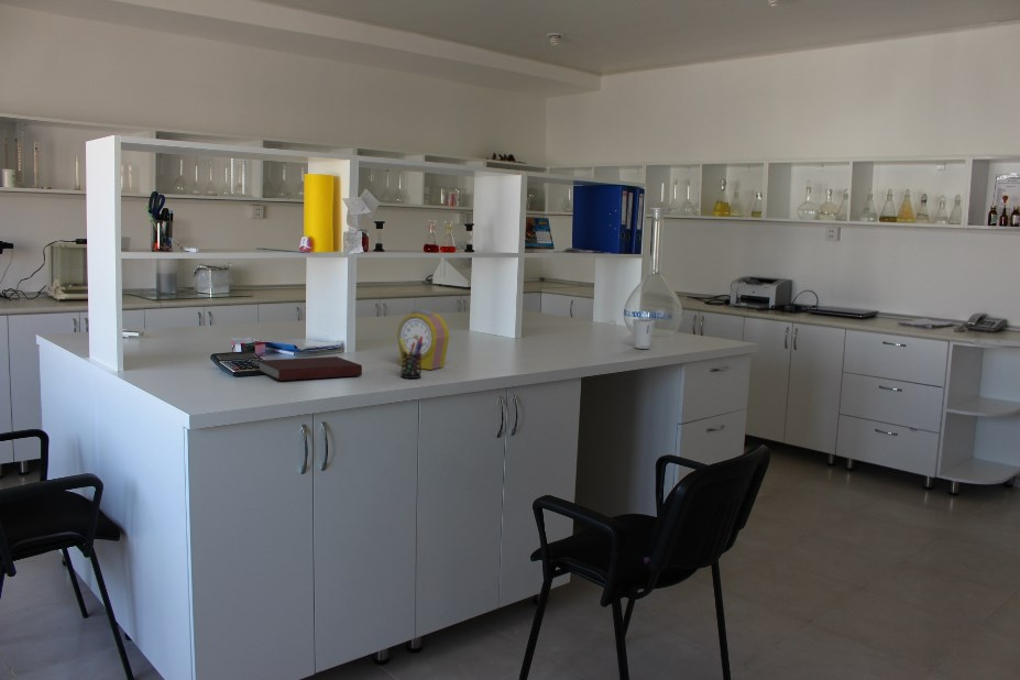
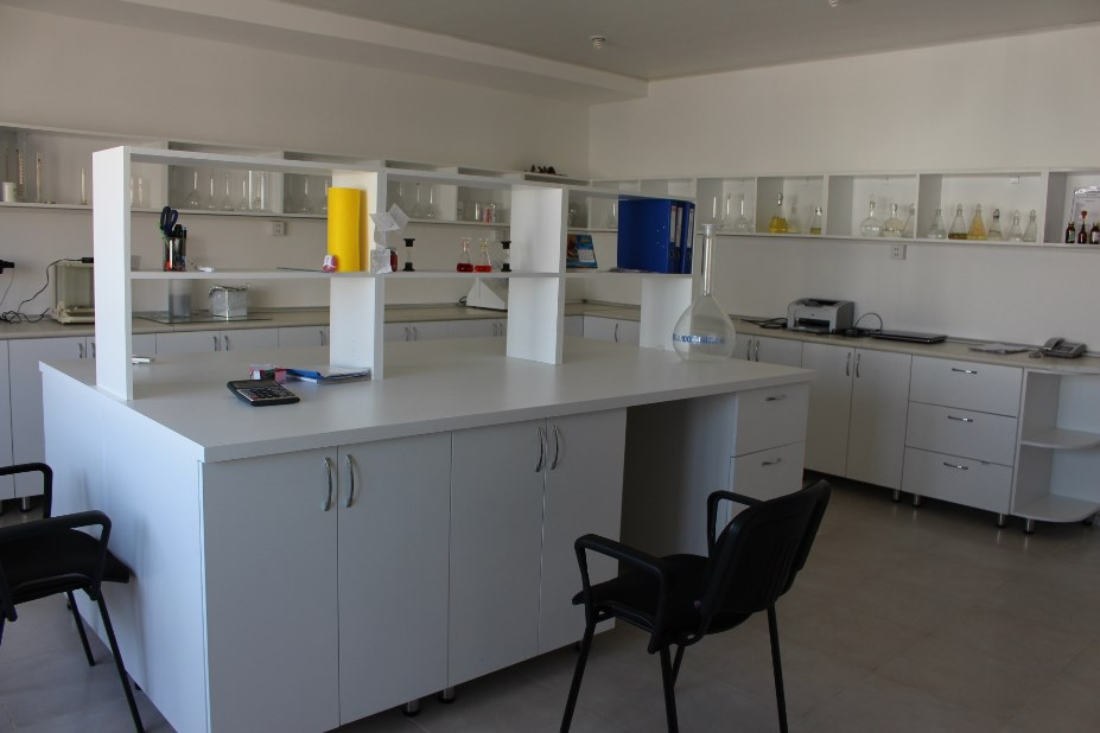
- alarm clock [396,309,450,371]
- pen holder [399,337,423,380]
- dixie cup [632,318,656,350]
- notebook [257,355,363,382]
